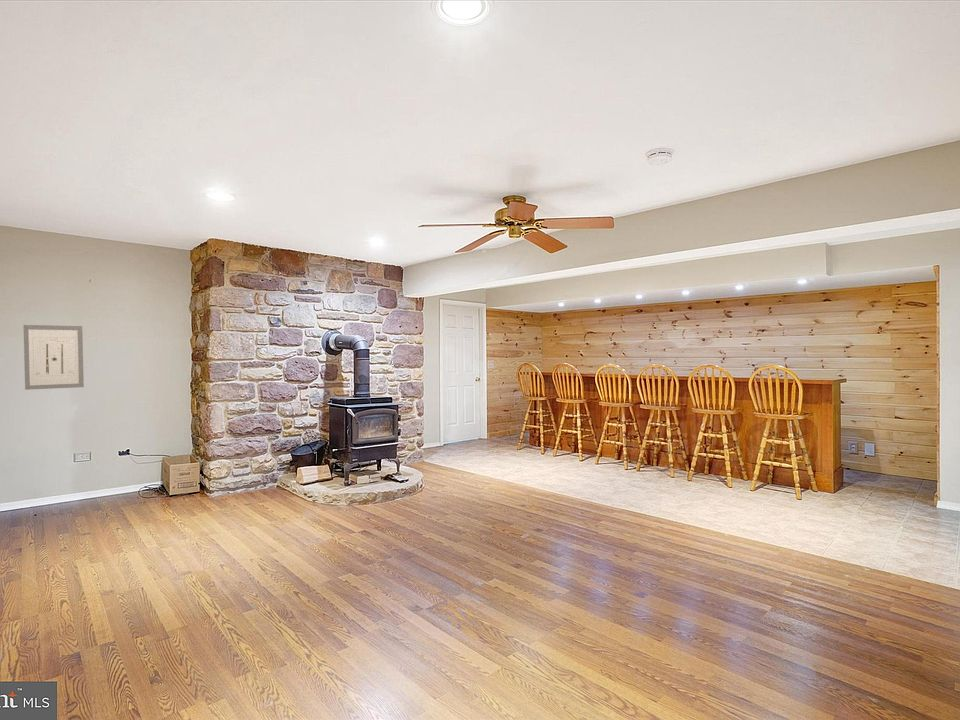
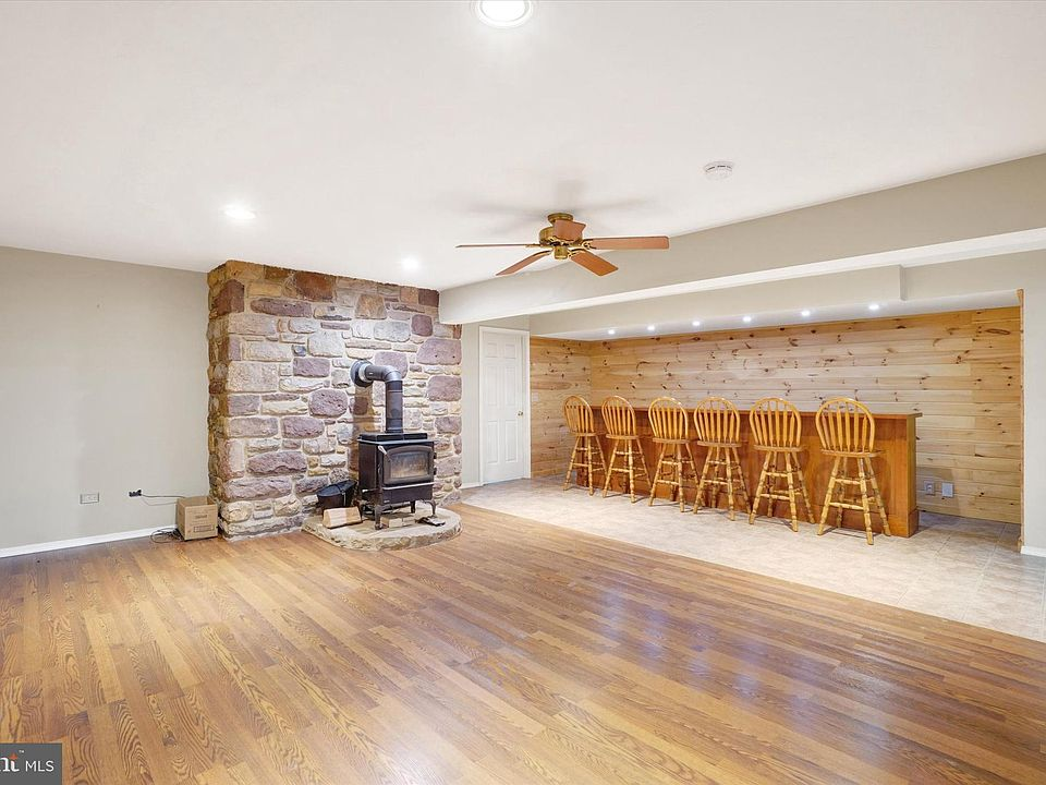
- wall art [23,324,85,391]
